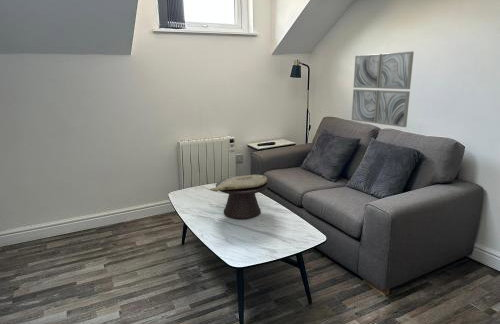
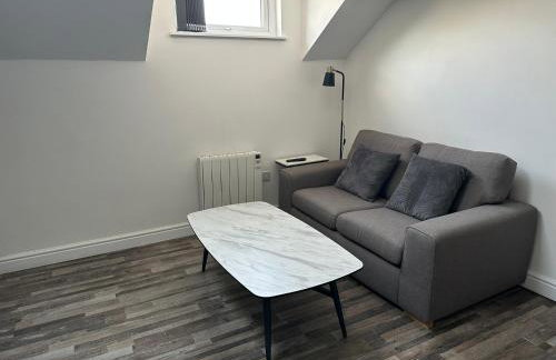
- wall art [351,51,415,128]
- decorative bowl [209,174,269,220]
